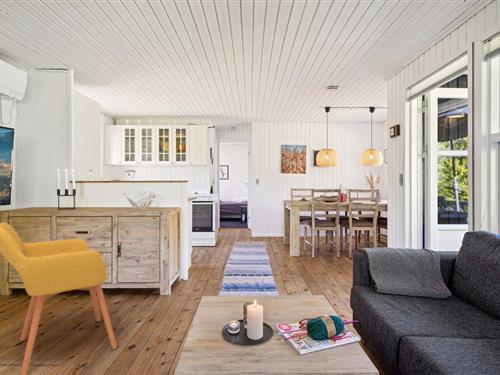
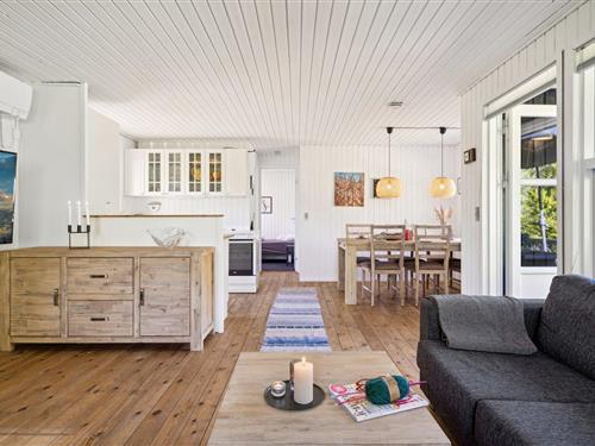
- armchair [0,222,118,375]
